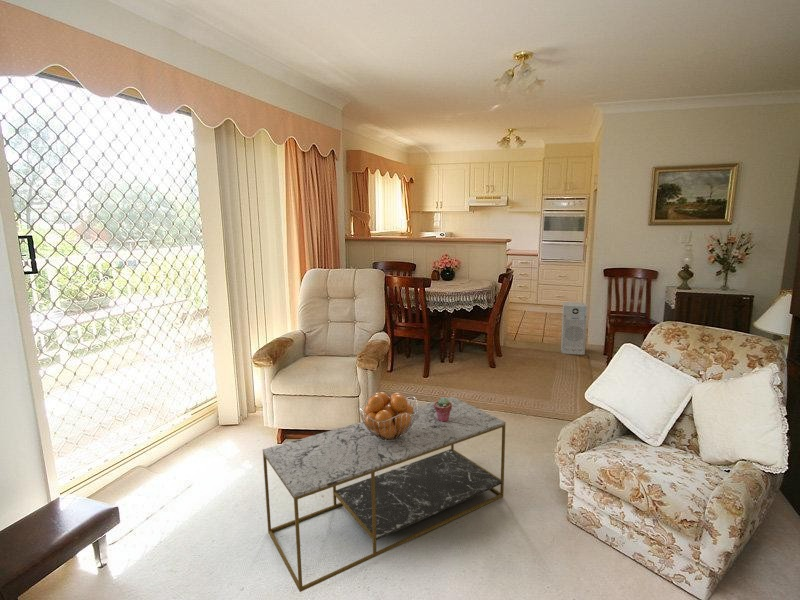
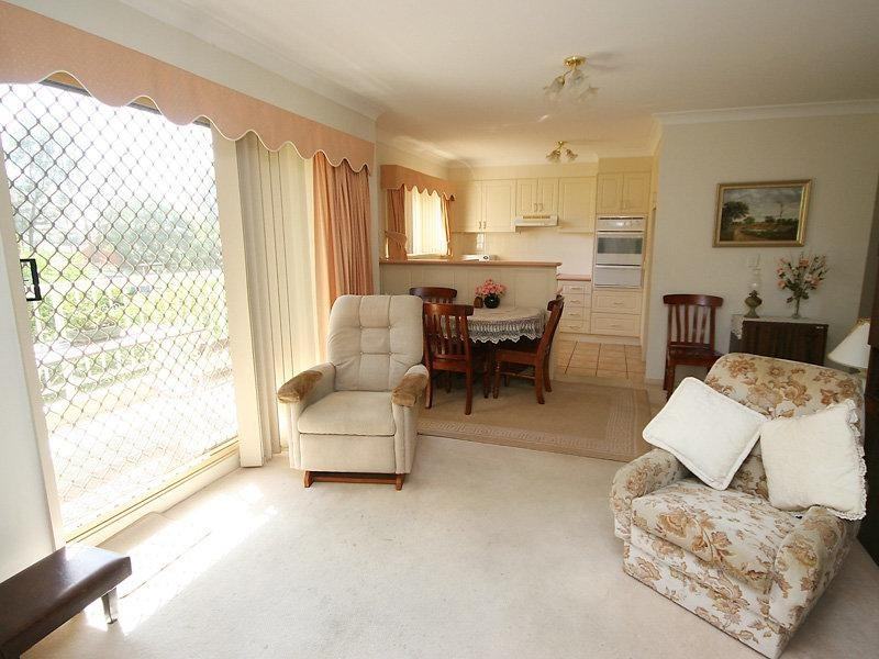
- fruit basket [358,391,419,442]
- coffee table [262,396,507,593]
- air purifier [560,301,588,356]
- potted succulent [434,397,452,422]
